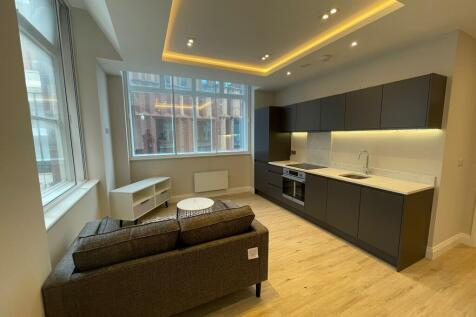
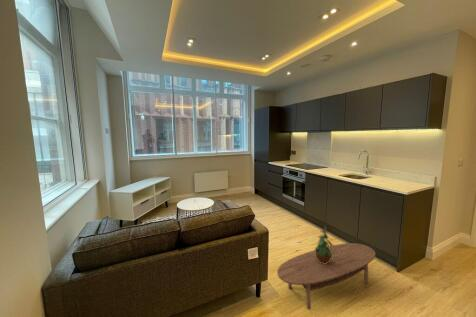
+ coffee table [276,242,376,311]
+ potted plant [314,226,334,264]
